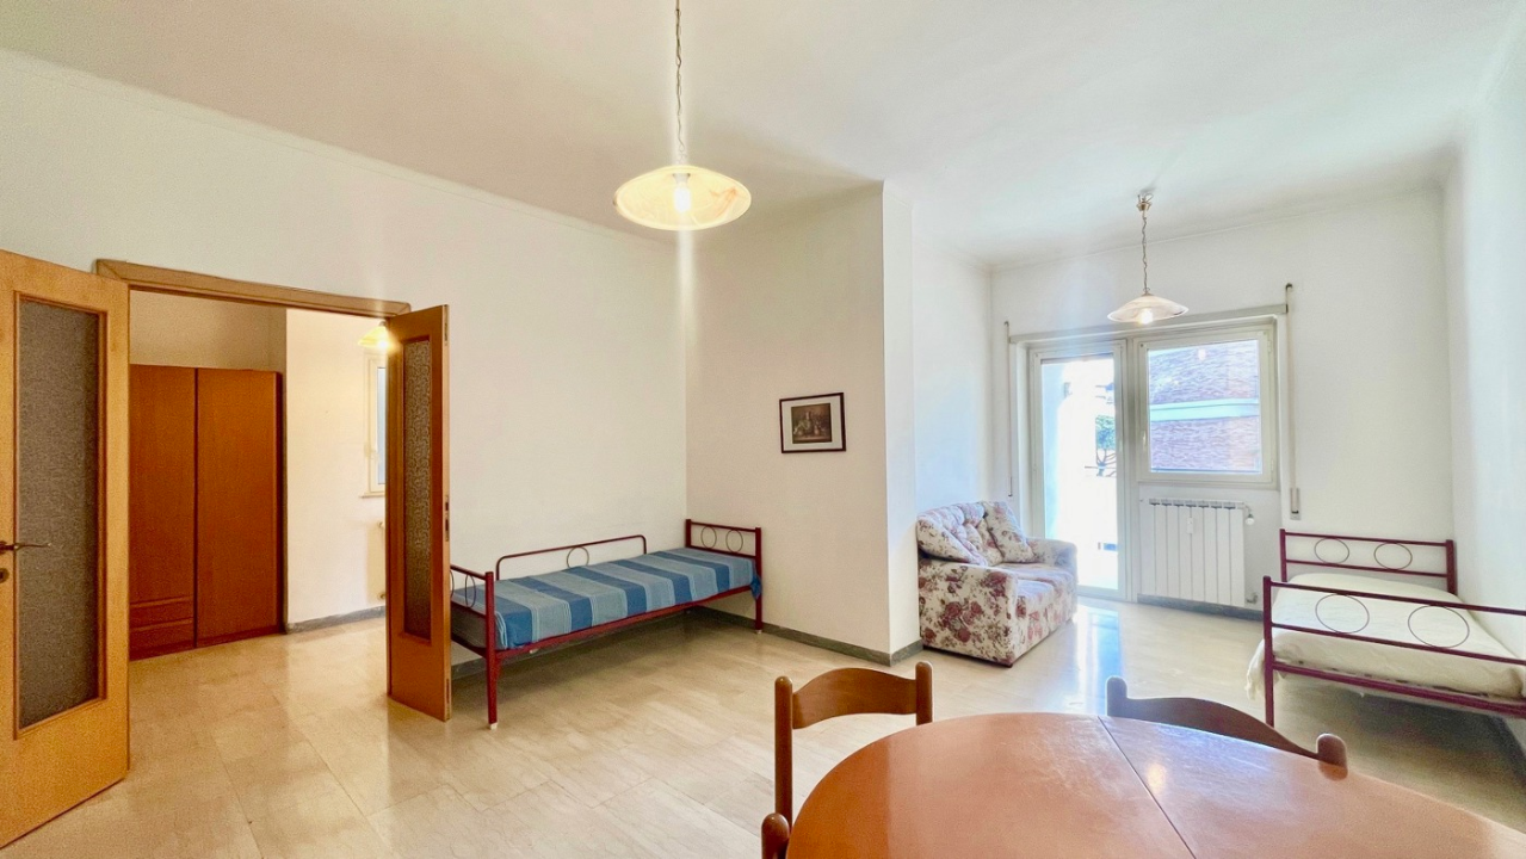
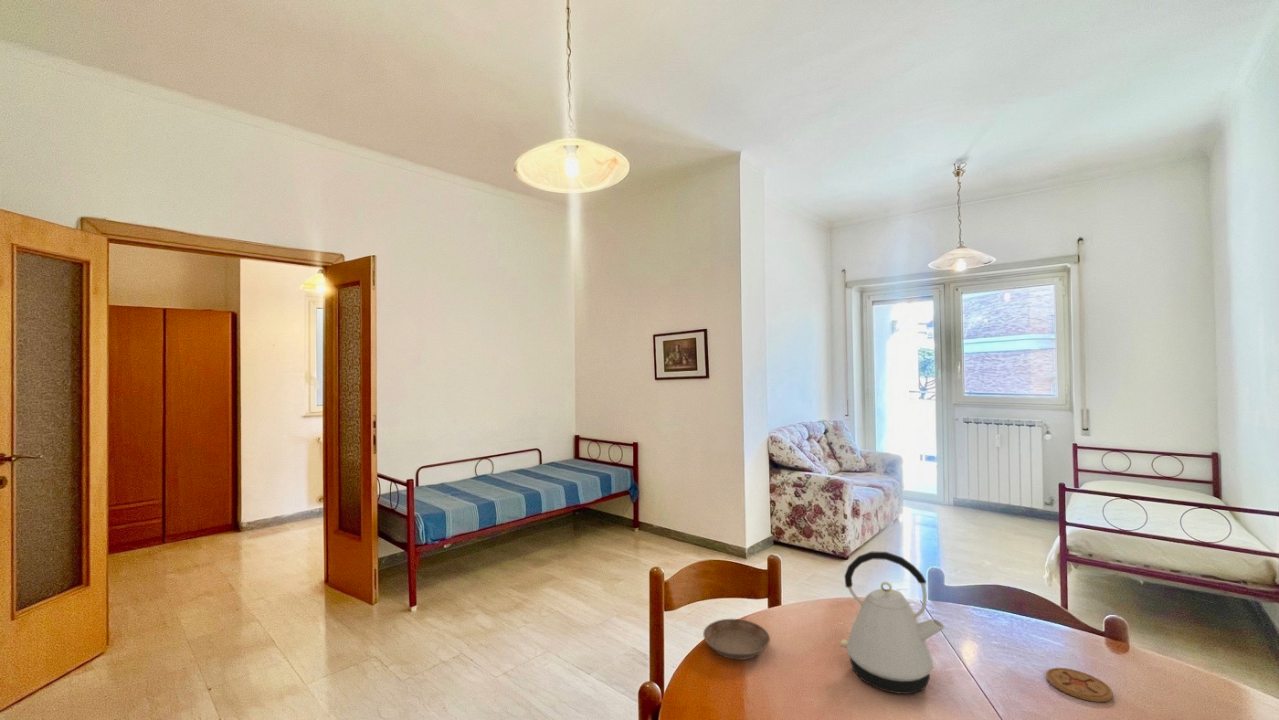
+ coaster [1045,667,1114,703]
+ kettle [839,551,946,695]
+ saucer [702,618,771,661]
